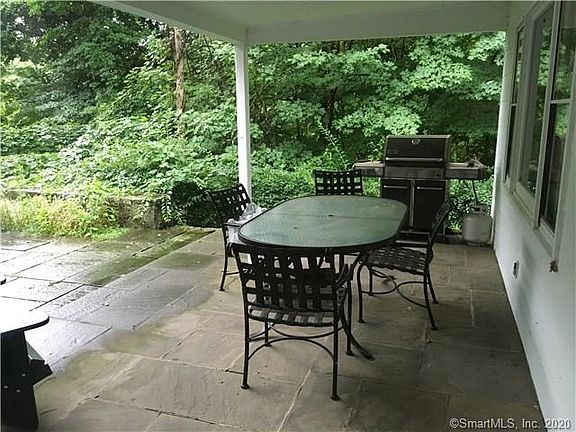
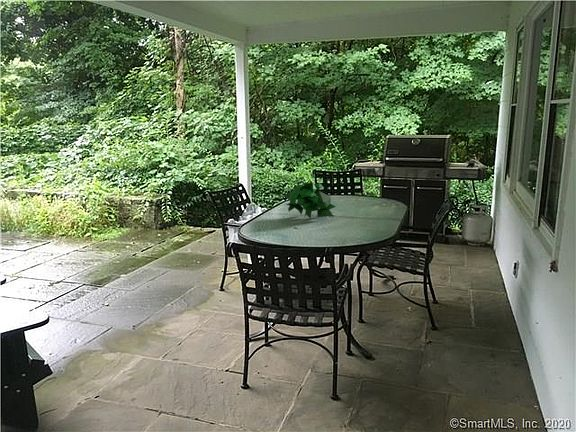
+ plant [282,179,337,219]
